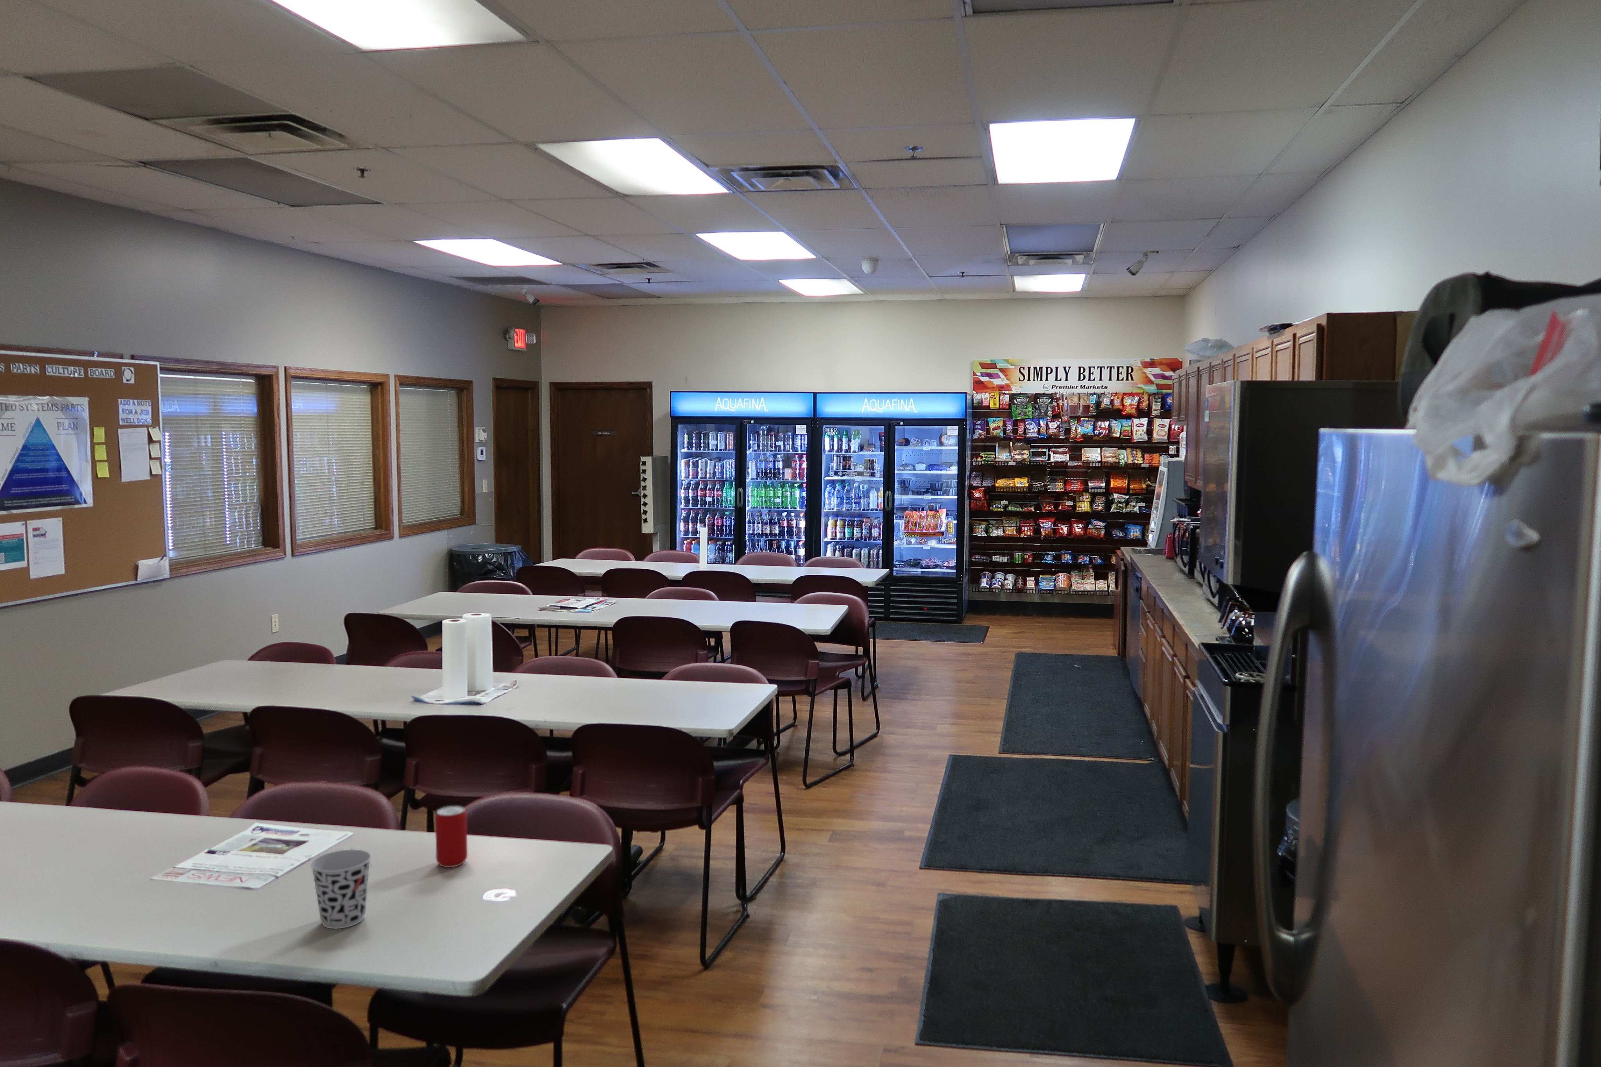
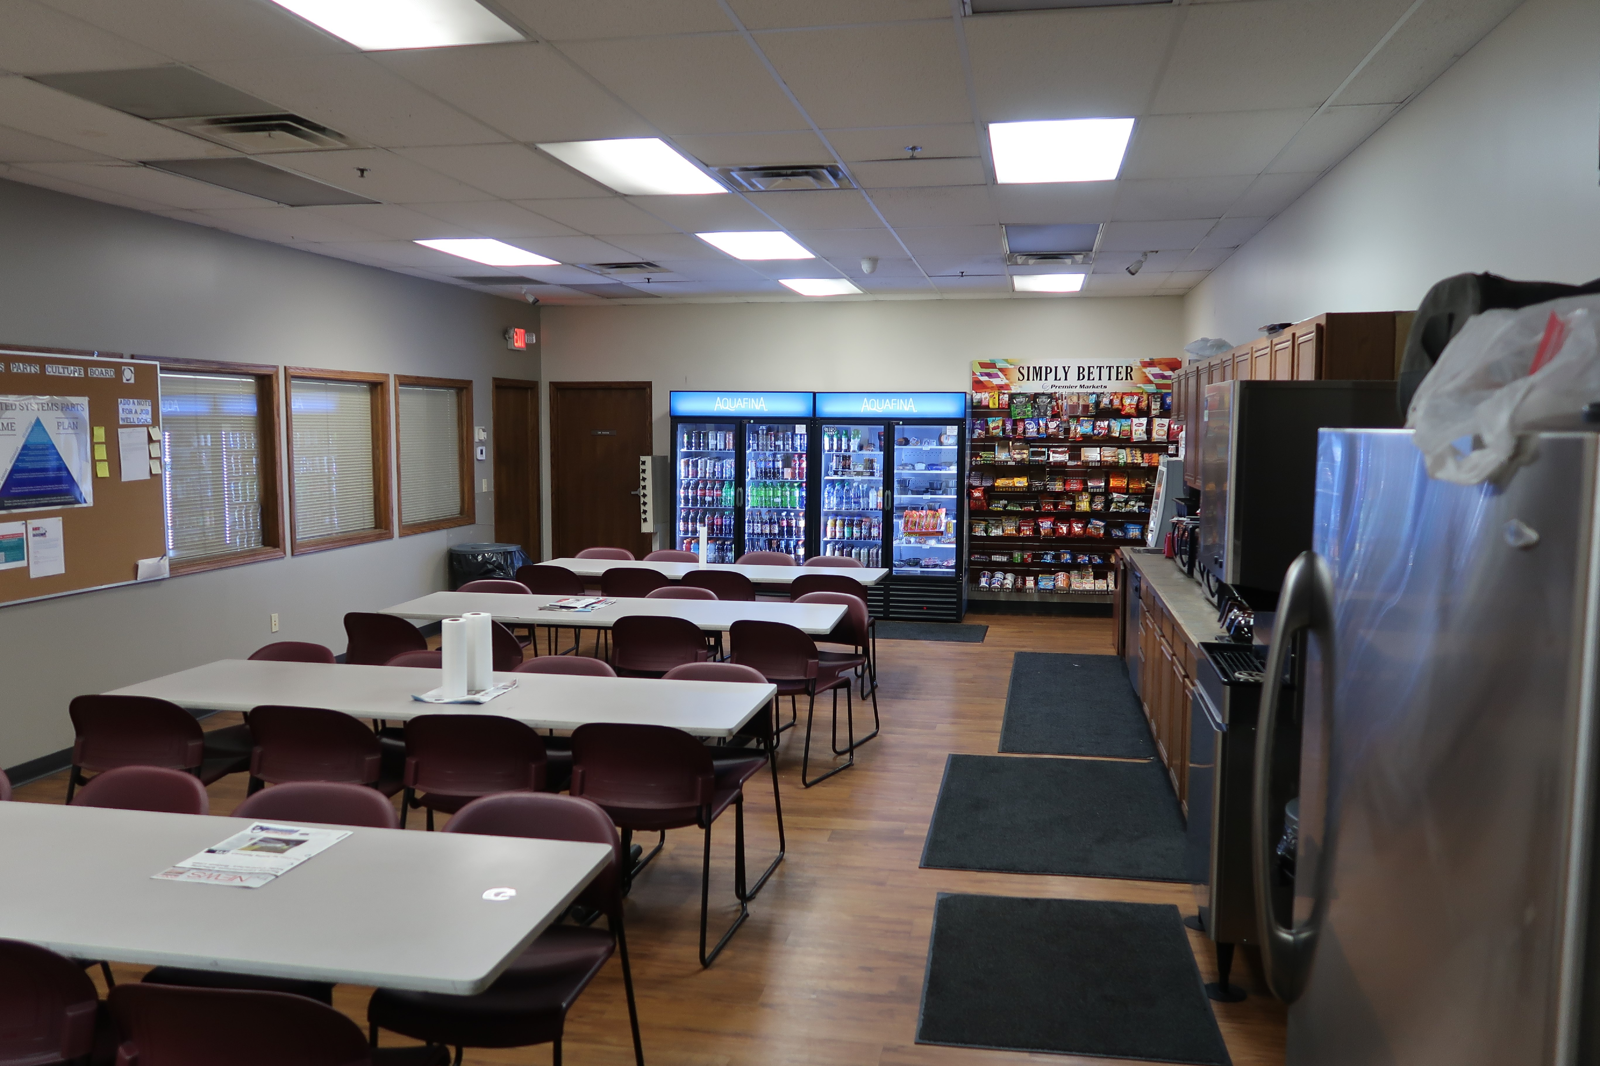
- beverage can [435,806,468,868]
- cup [310,849,372,929]
